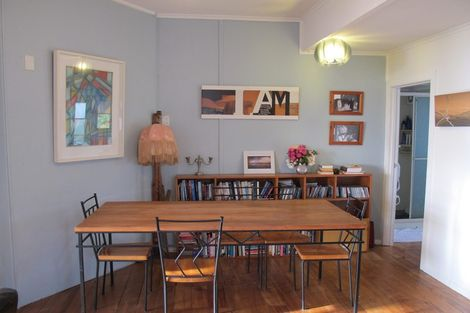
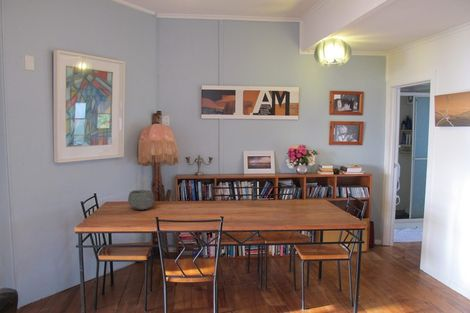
+ bowl [127,189,156,211]
